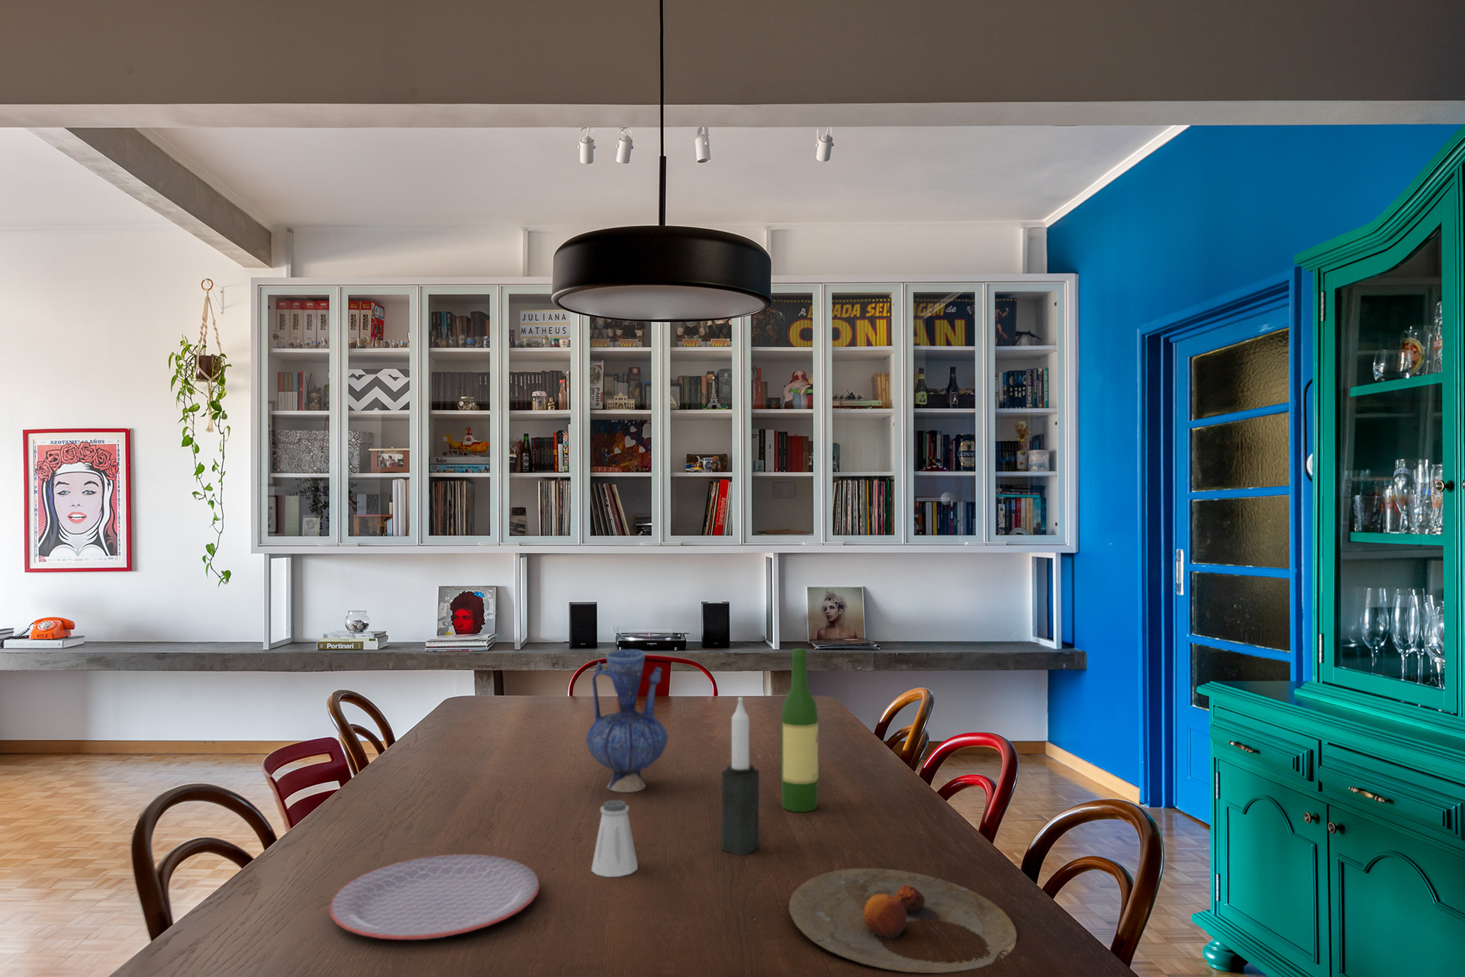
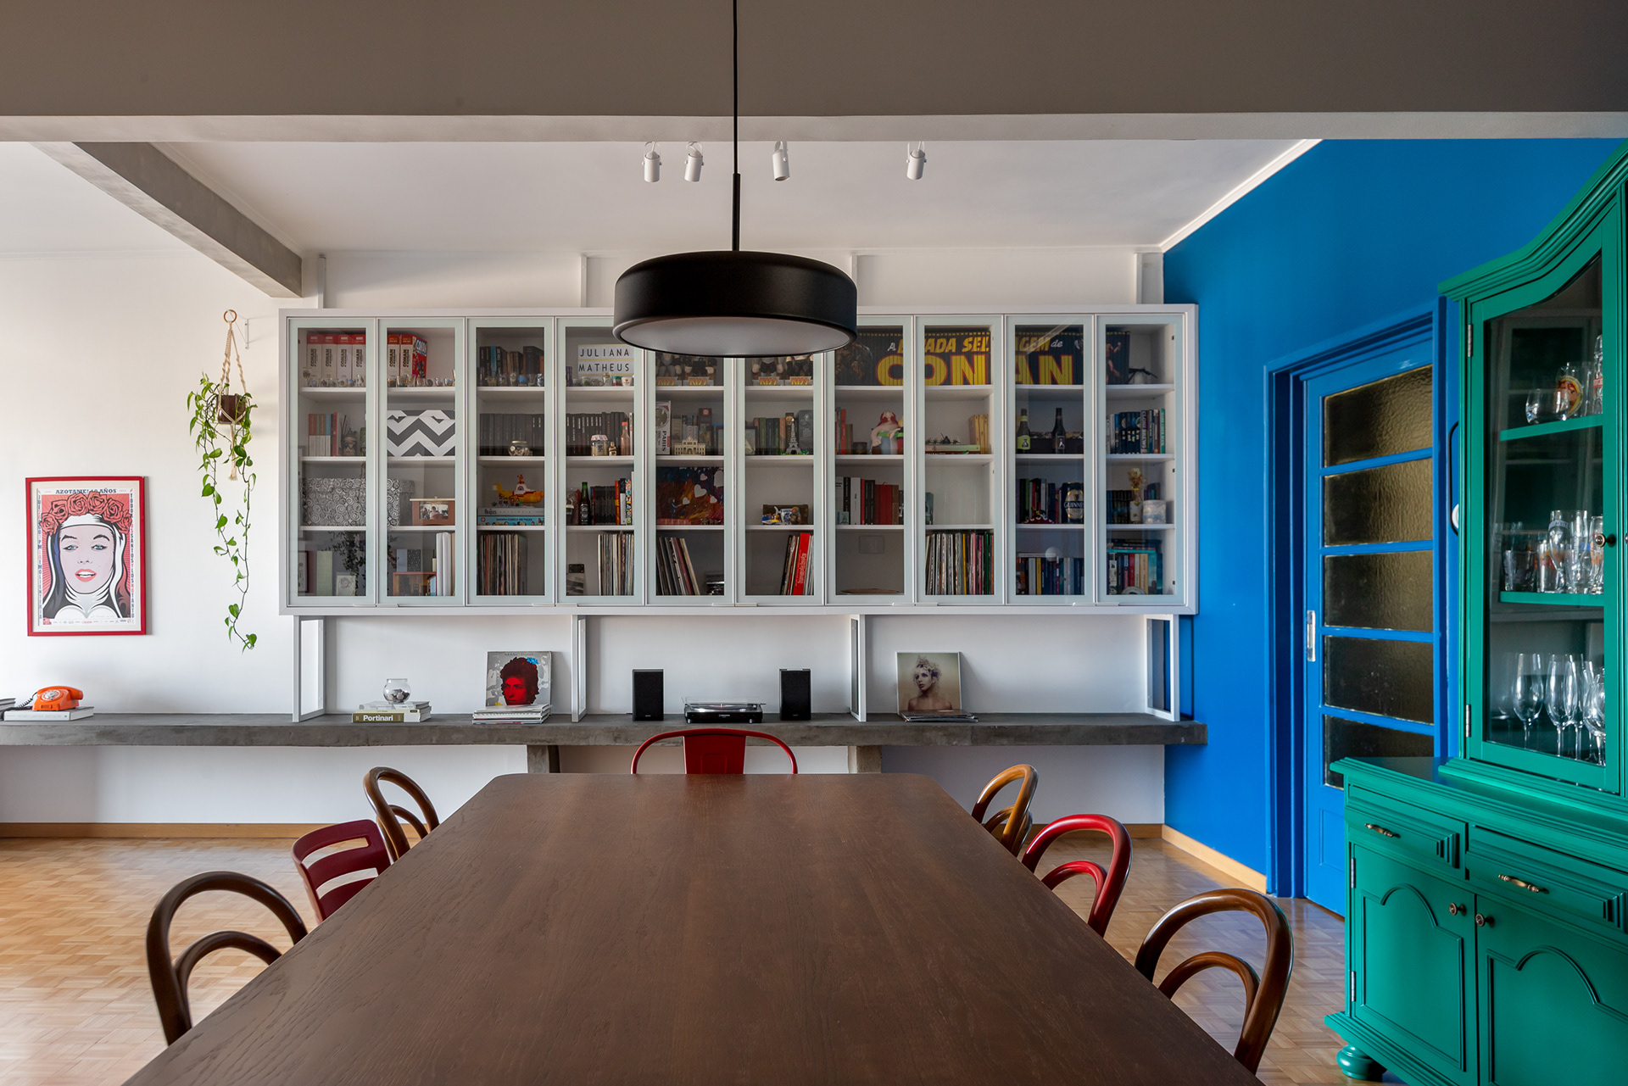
- plate [789,868,1018,974]
- plate [328,854,540,940]
- candle [721,697,760,856]
- vase [586,649,669,793]
- saltshaker [590,799,638,878]
- wine bottle [780,648,819,813]
